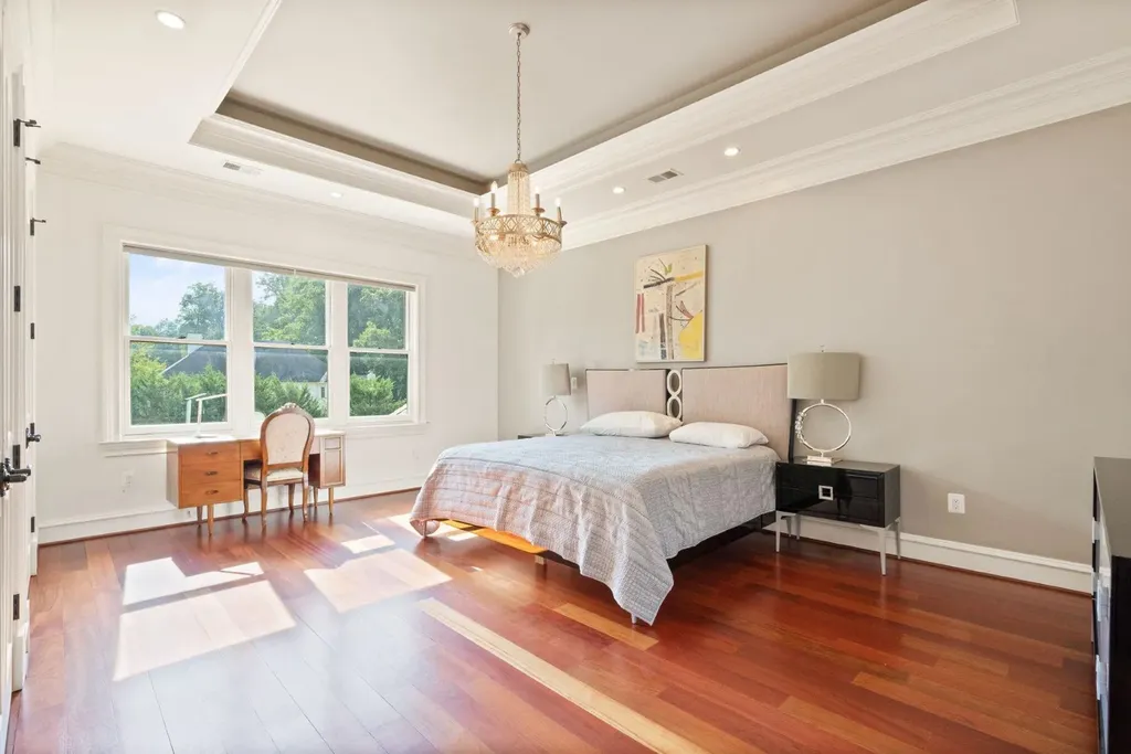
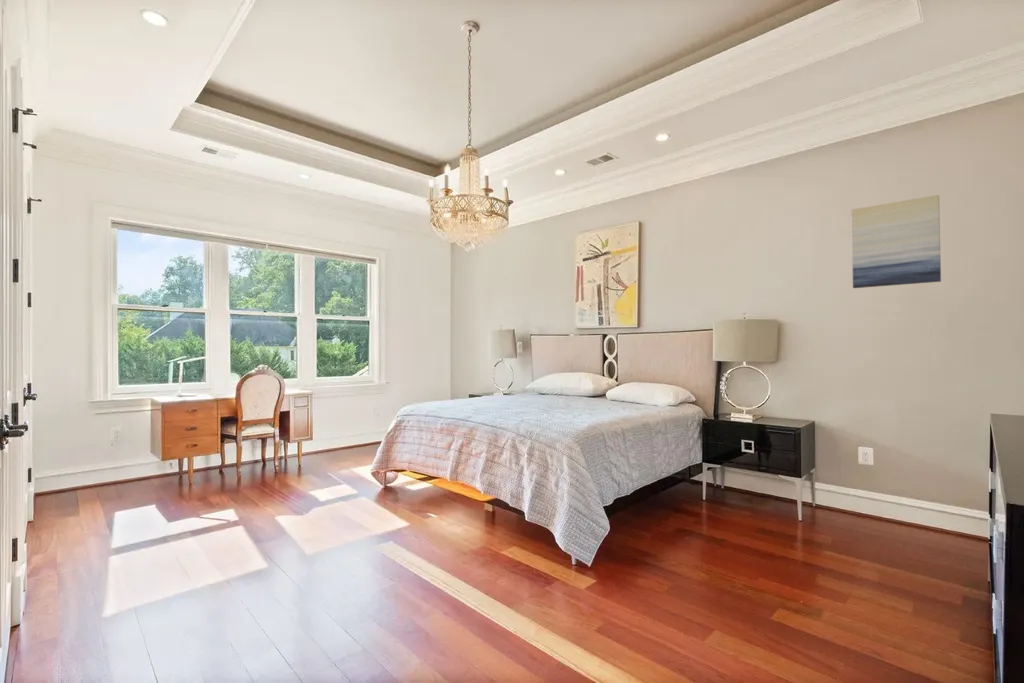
+ wall art [850,194,942,289]
